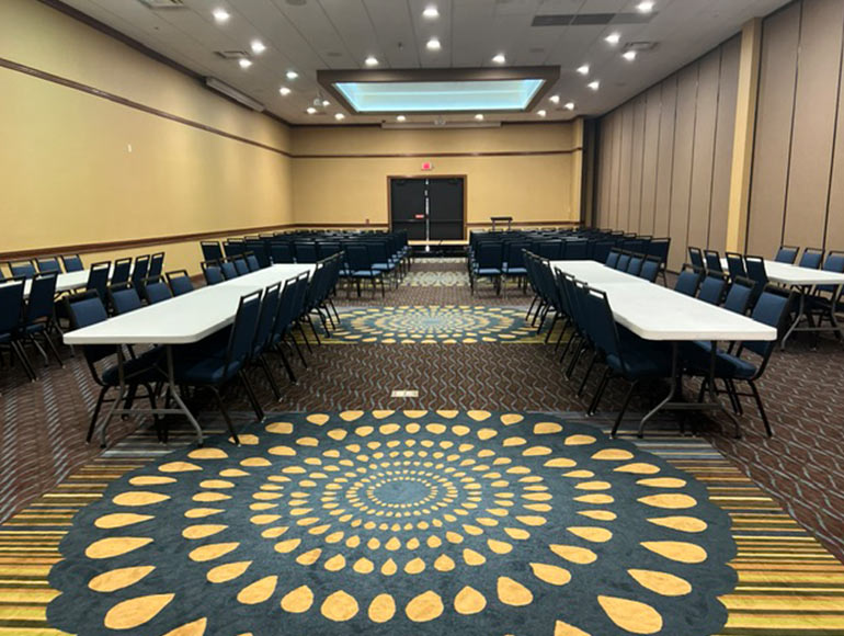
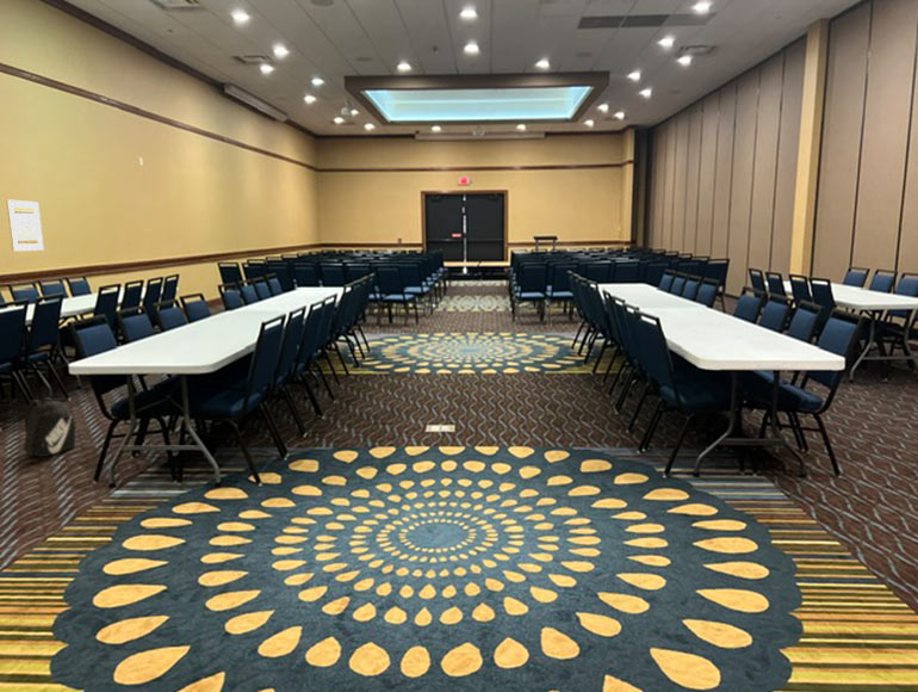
+ backpack [21,396,76,458]
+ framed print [5,198,45,252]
